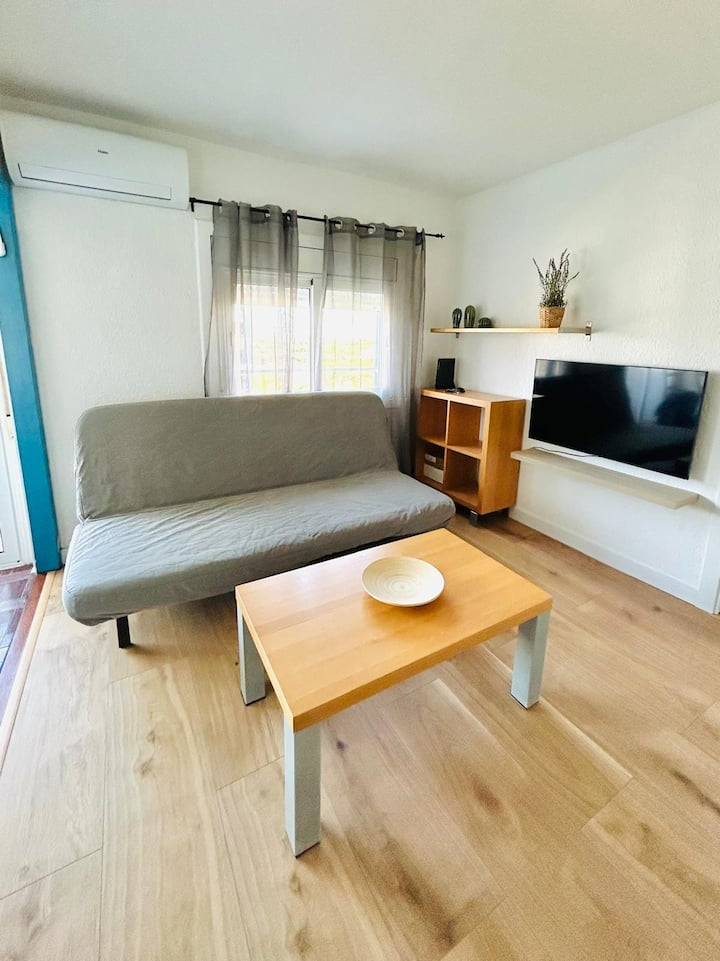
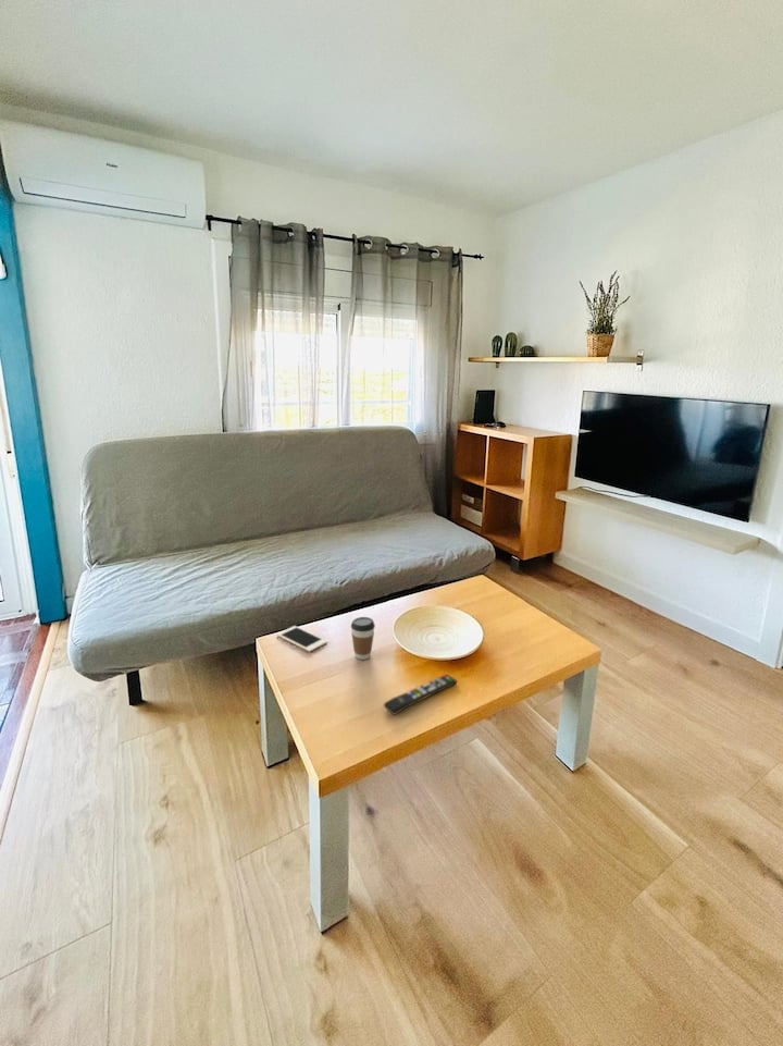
+ coffee cup [350,616,376,661]
+ cell phone [276,625,328,653]
+ remote control [383,673,458,716]
